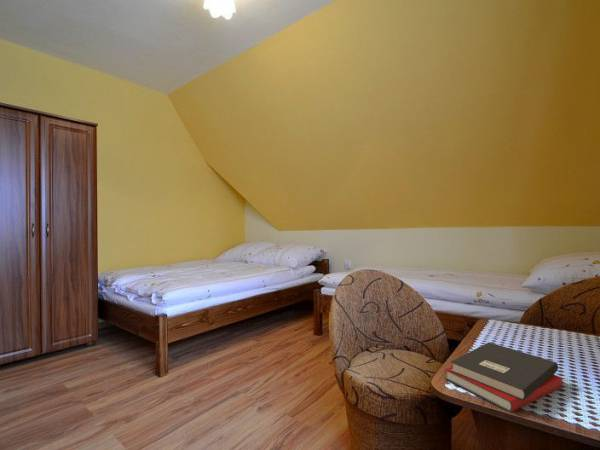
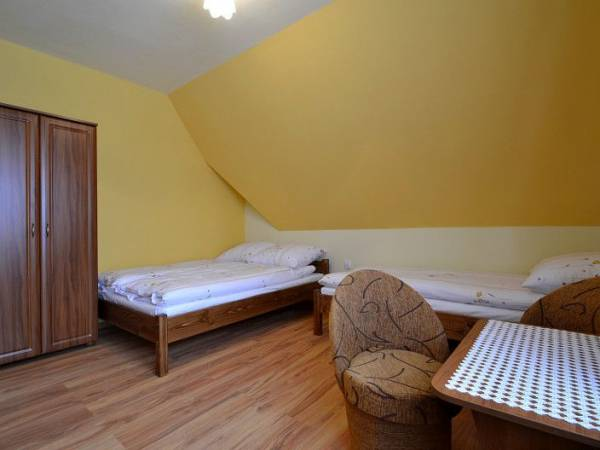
- hardback book [443,341,564,414]
